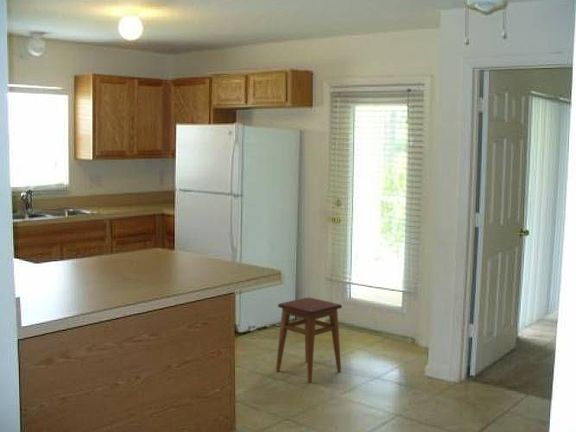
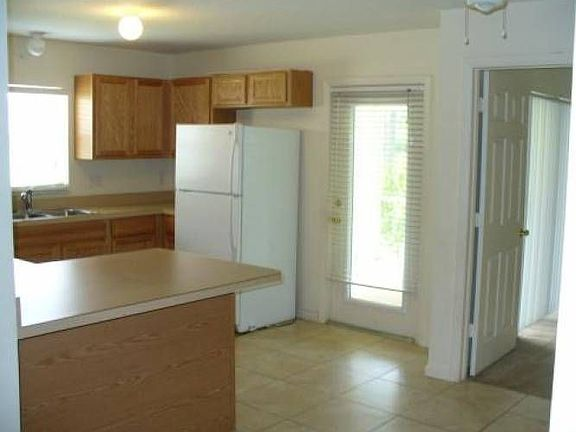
- stool [275,296,343,383]
